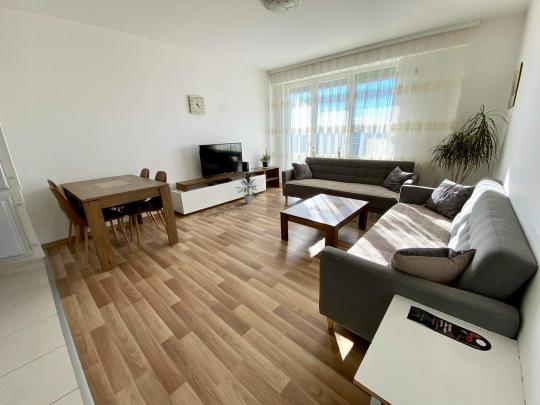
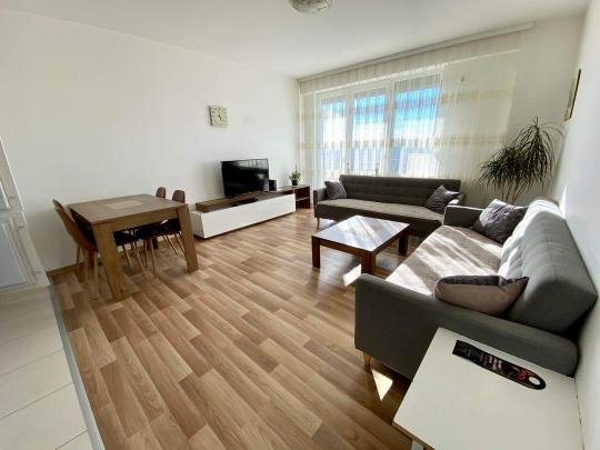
- indoor plant [236,170,259,205]
